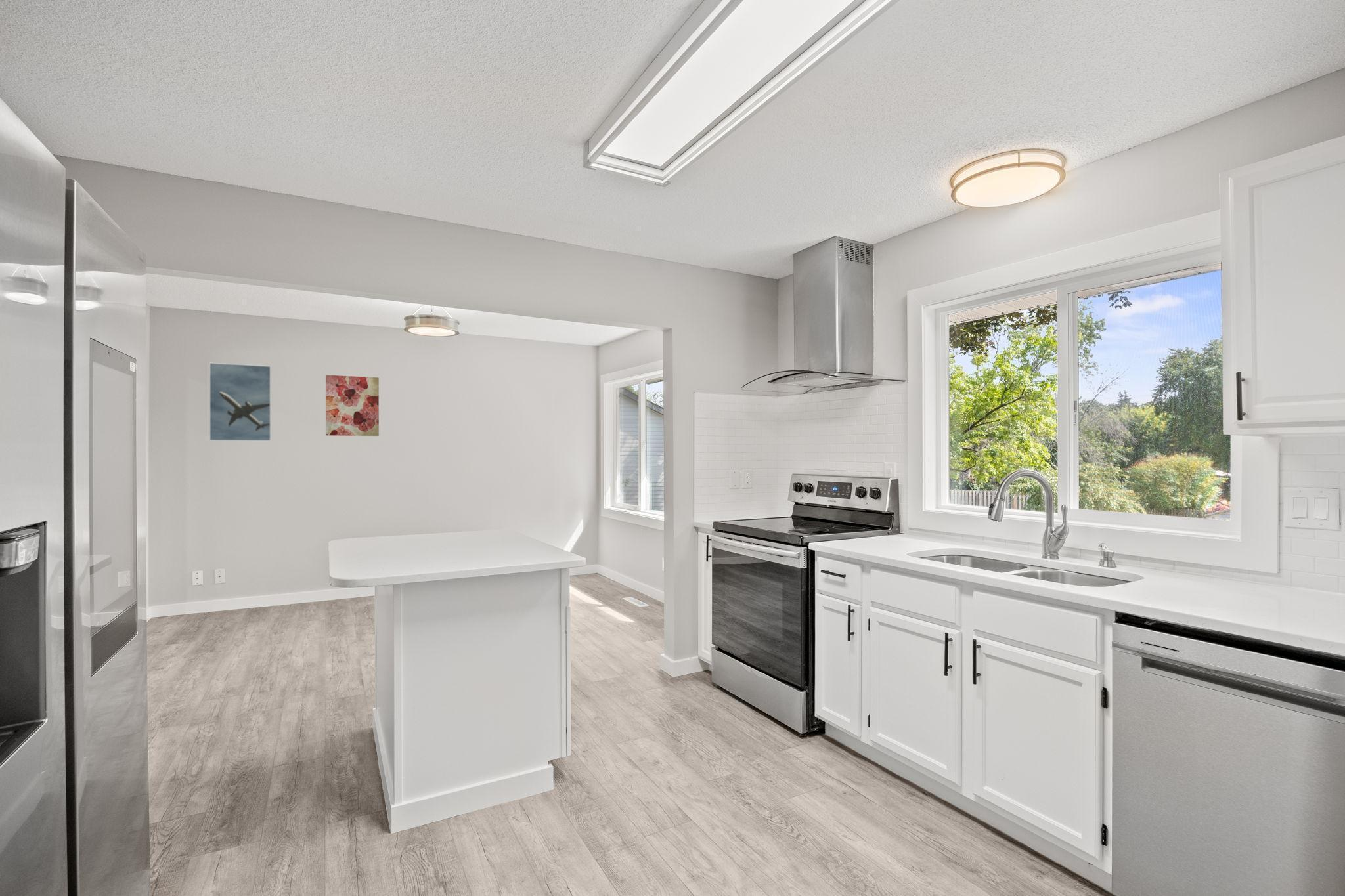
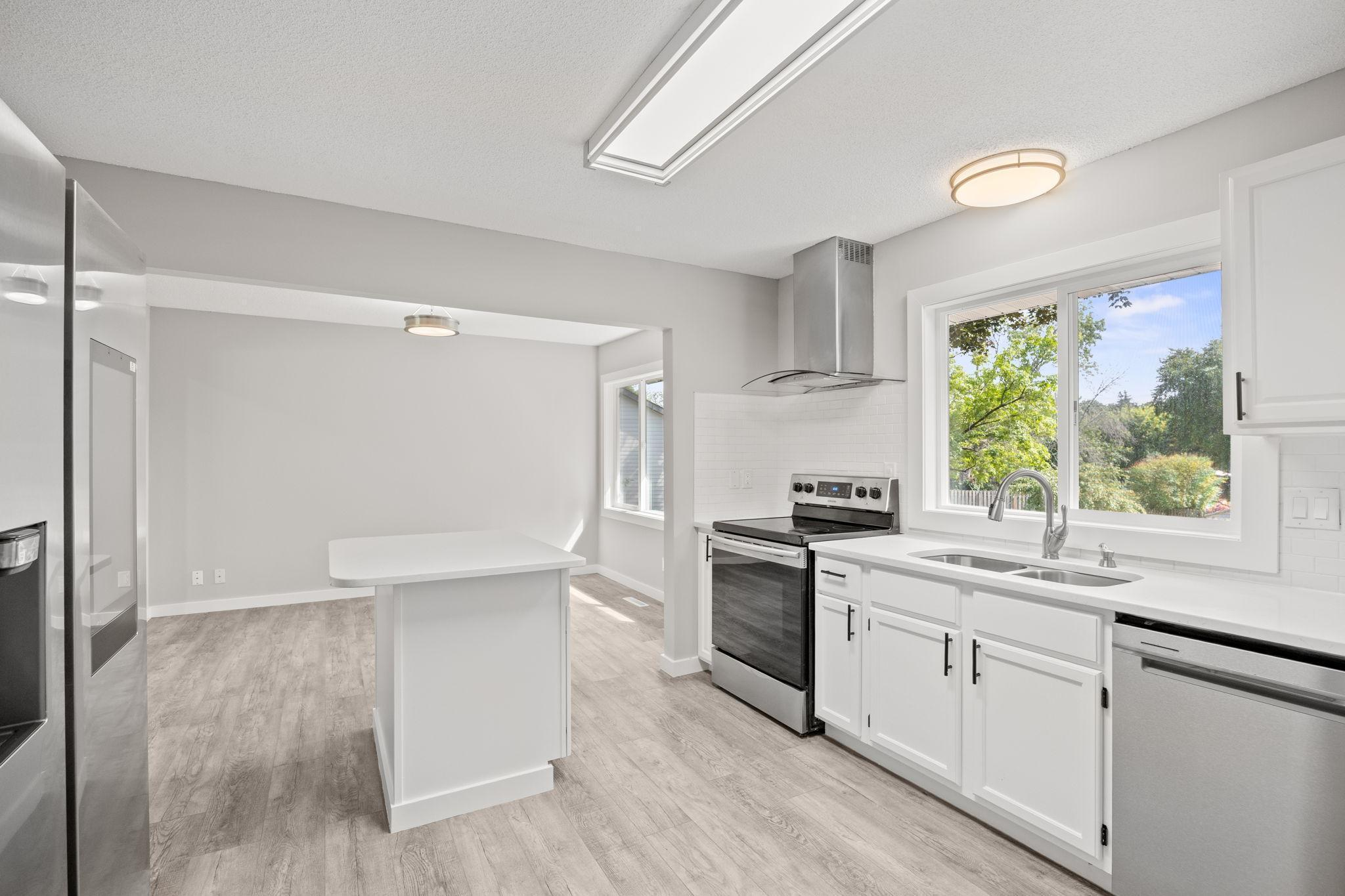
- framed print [209,362,272,442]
- wall art [325,375,380,437]
